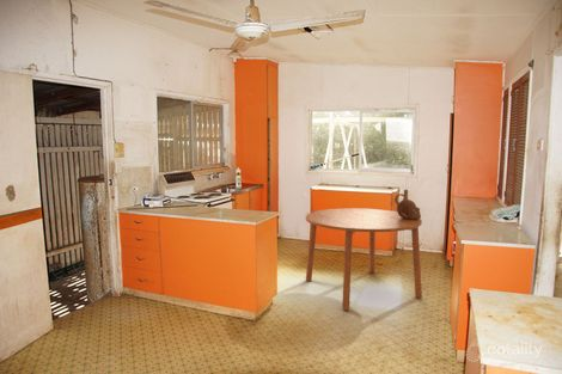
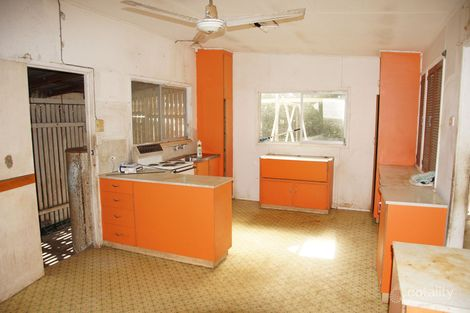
- dining table [305,207,423,312]
- vessel [393,189,422,220]
